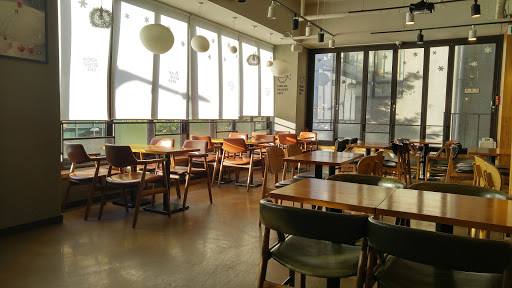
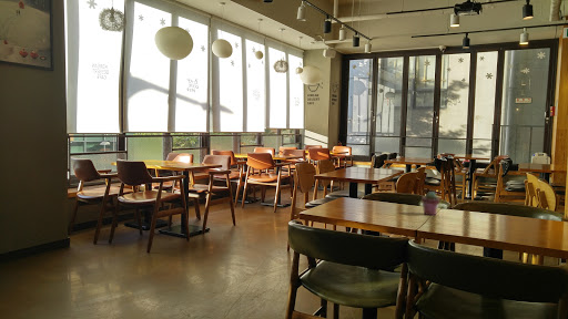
+ potted succulent [420,191,440,216]
